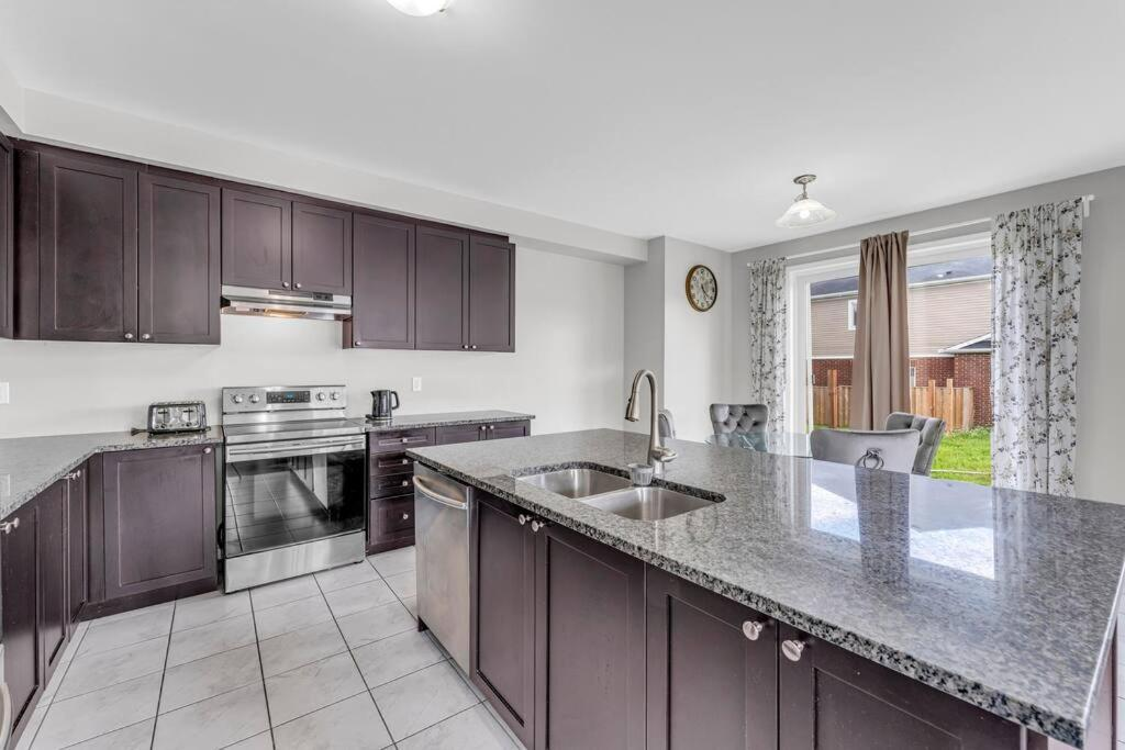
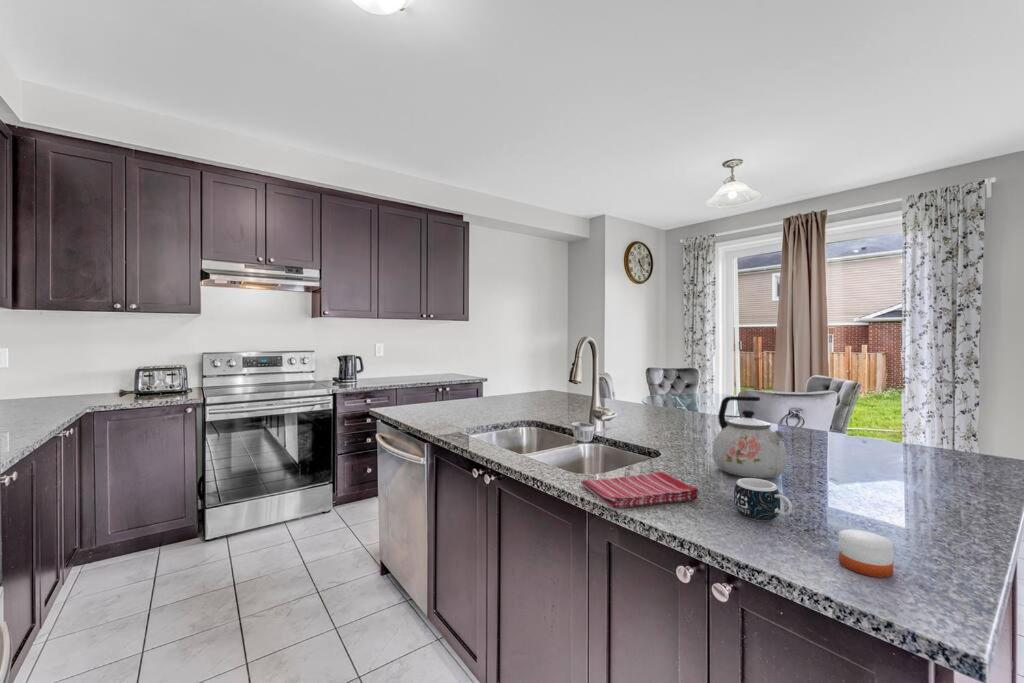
+ dish towel [580,471,699,509]
+ mug [733,477,793,522]
+ candle [838,520,894,578]
+ kettle [712,395,788,479]
